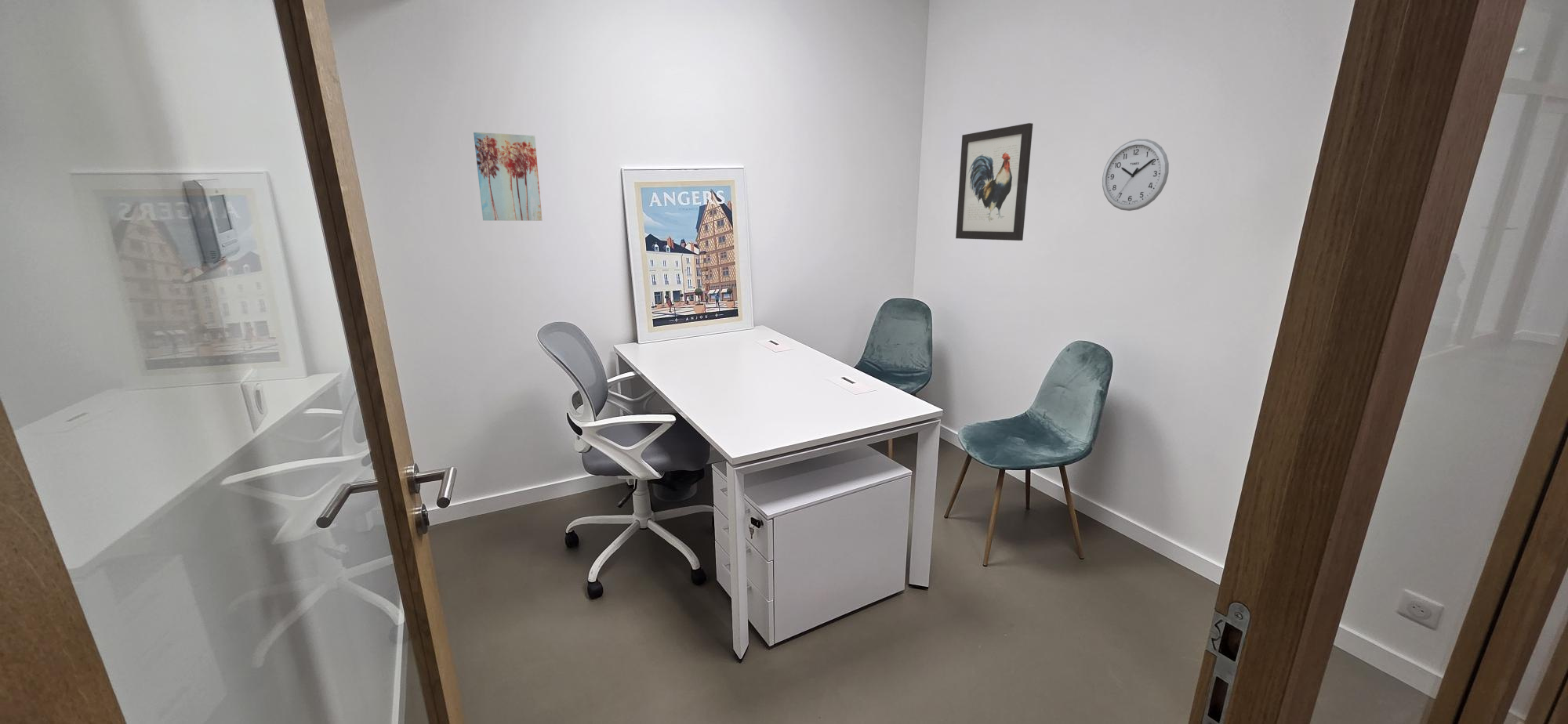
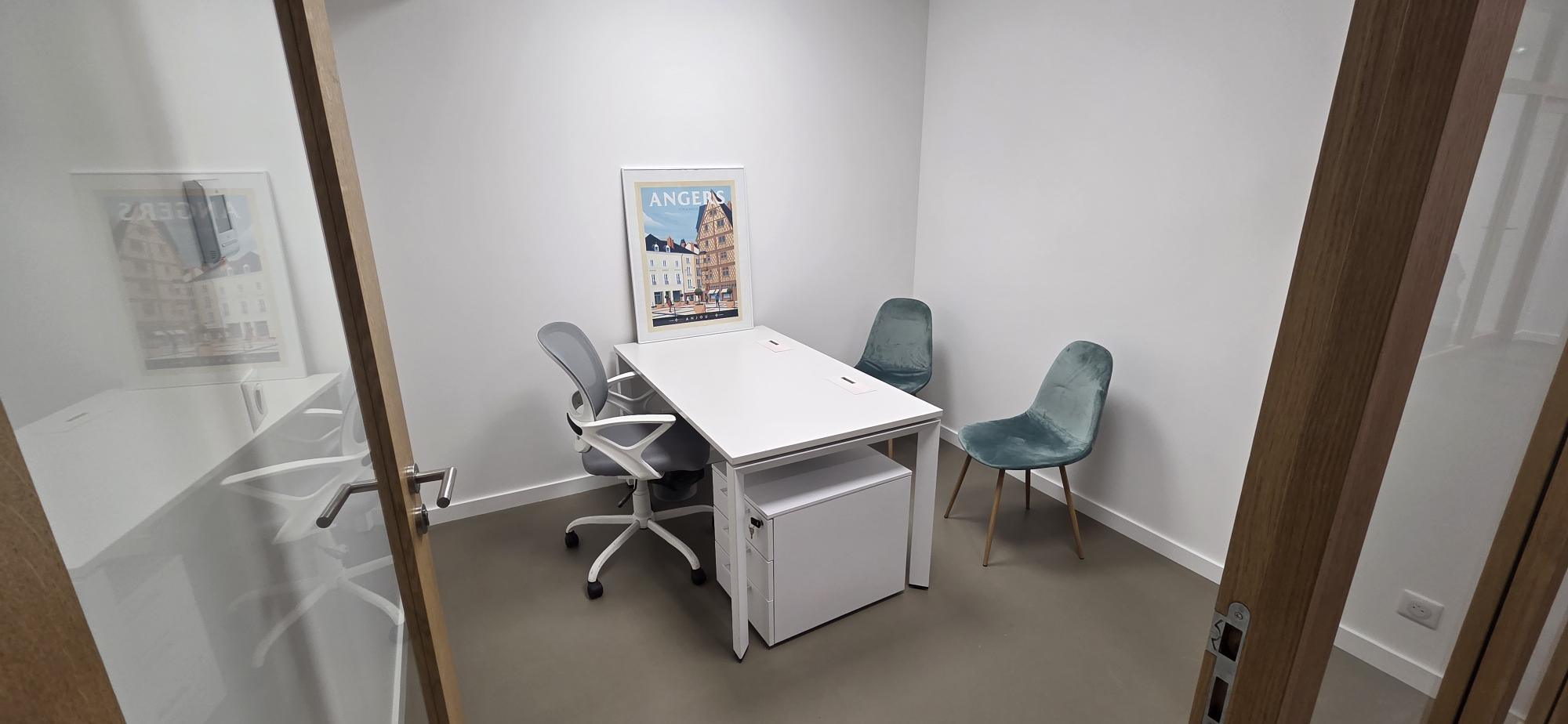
- wall art [955,122,1033,241]
- wall art [473,132,543,222]
- wall clock [1102,138,1170,212]
